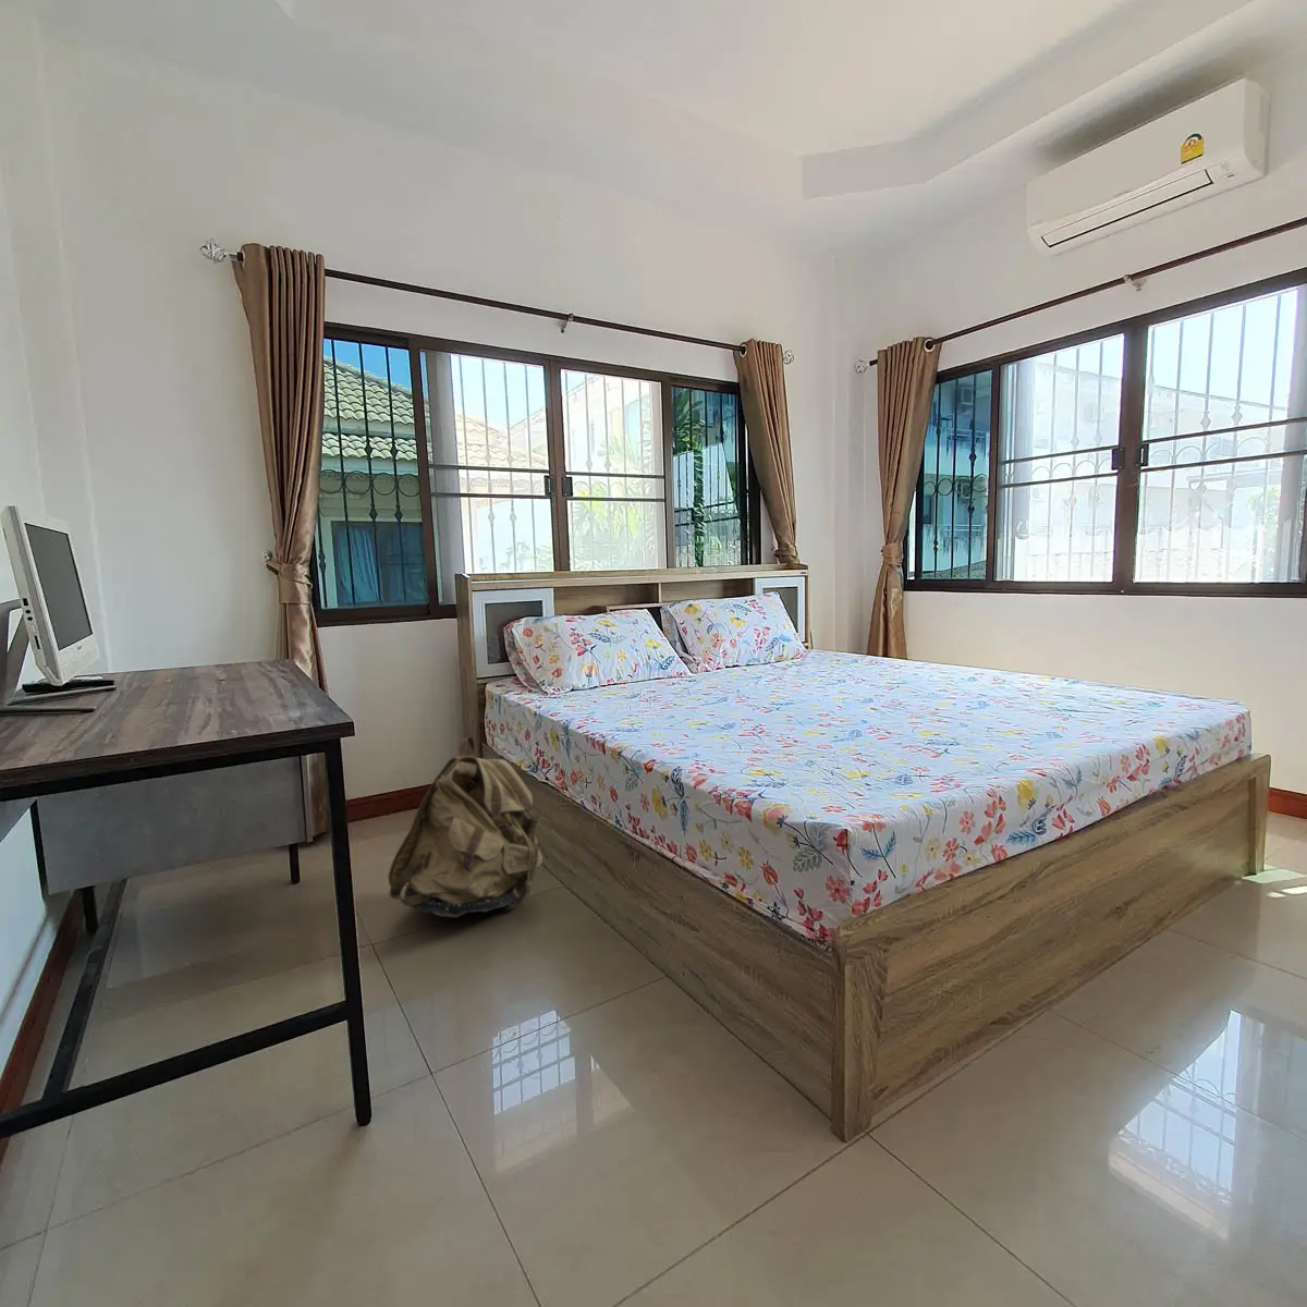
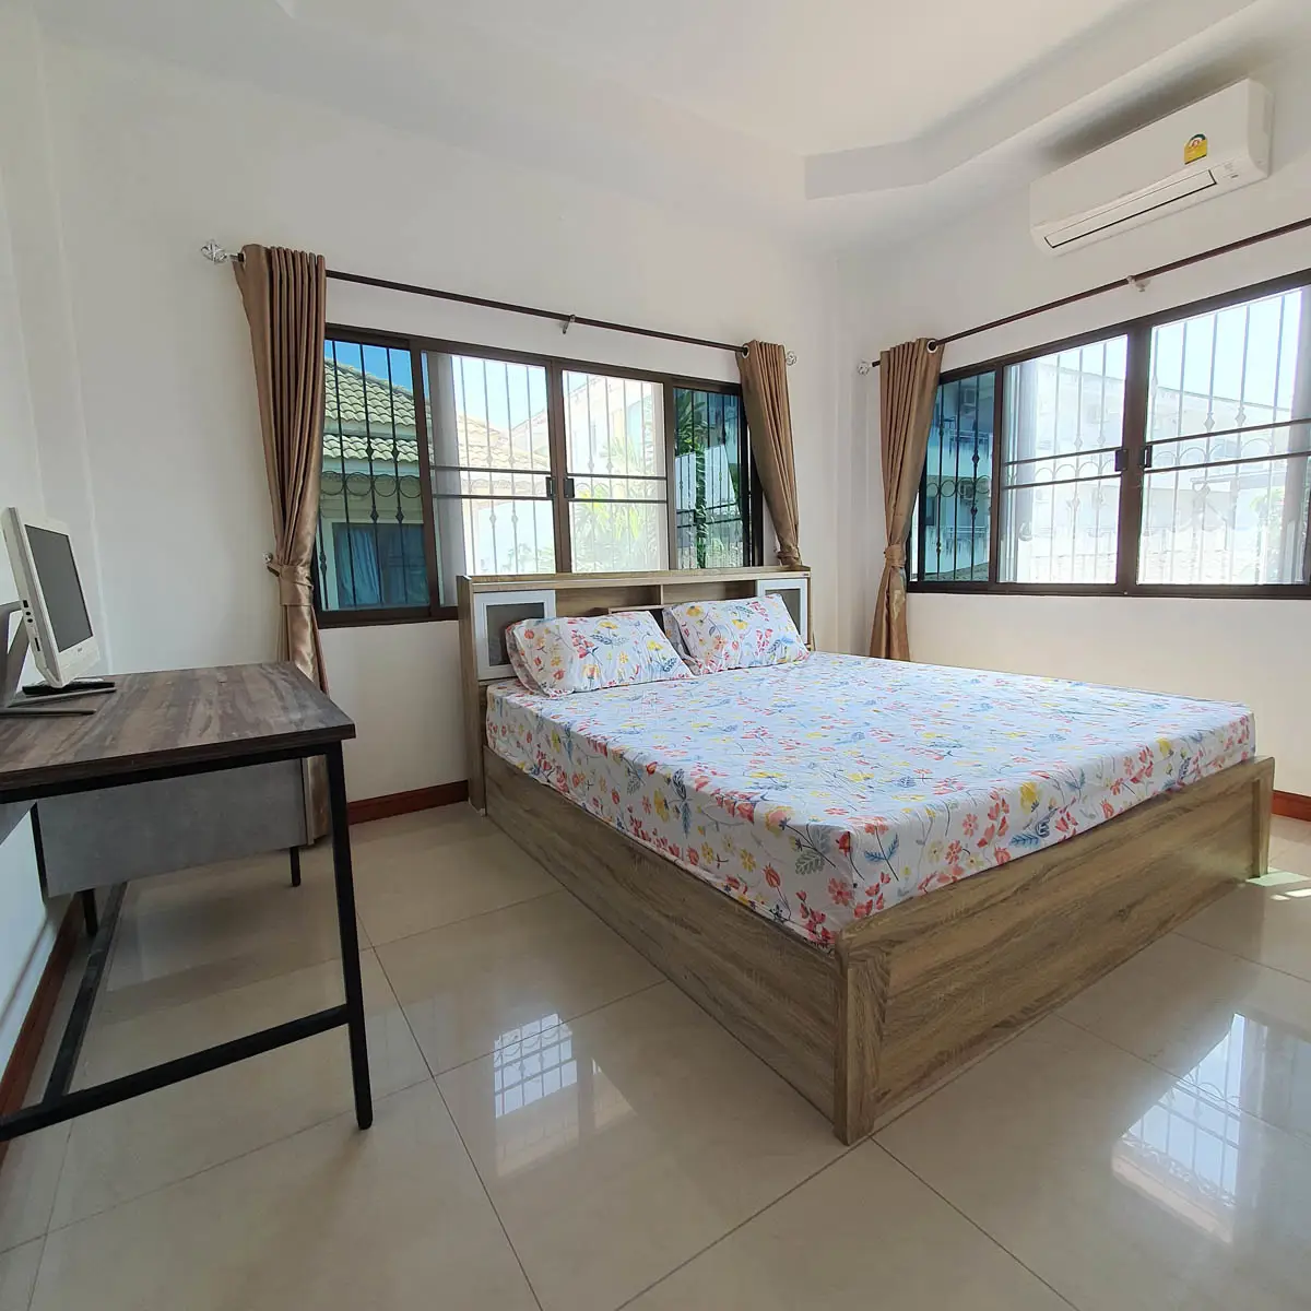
- backpack [387,735,543,918]
